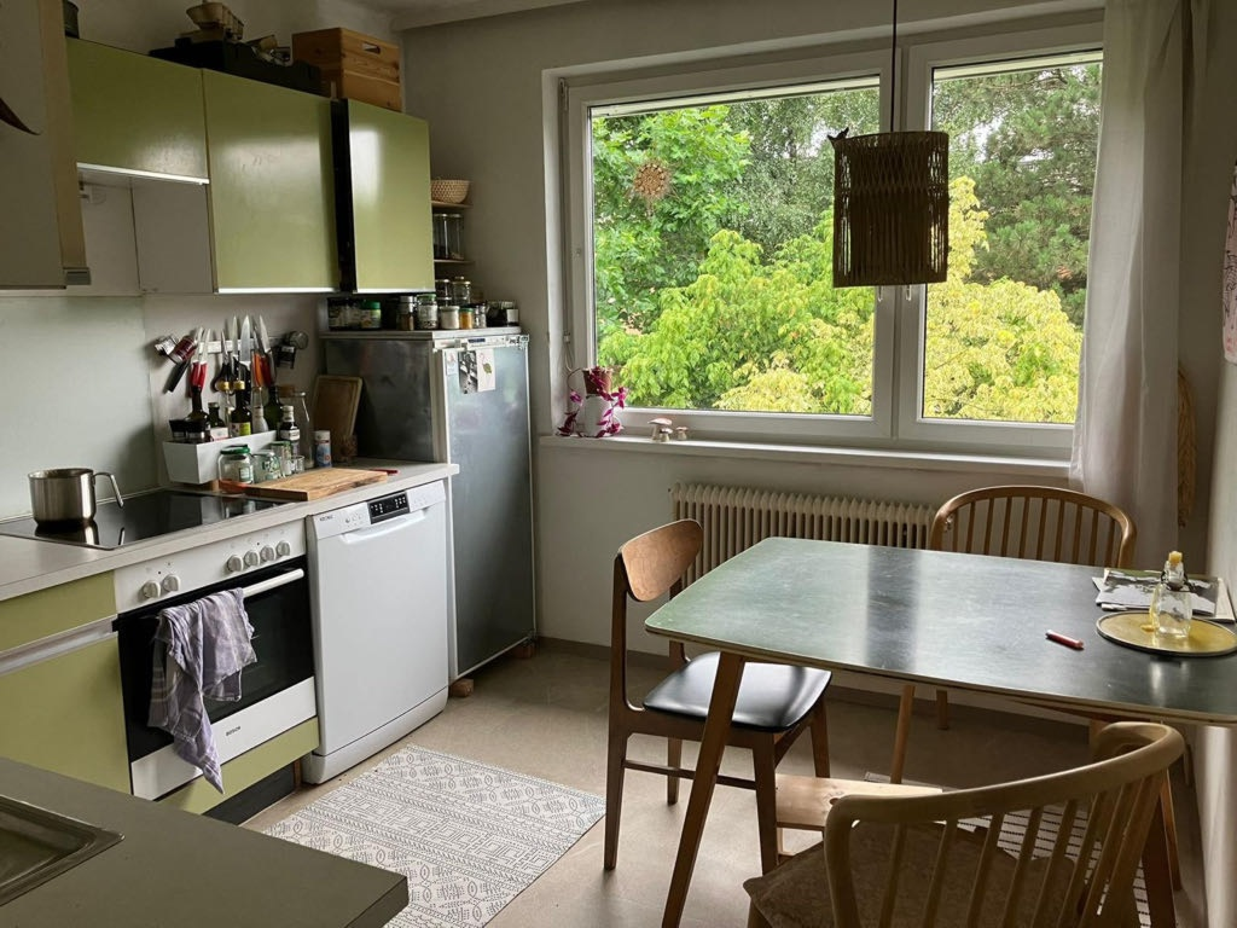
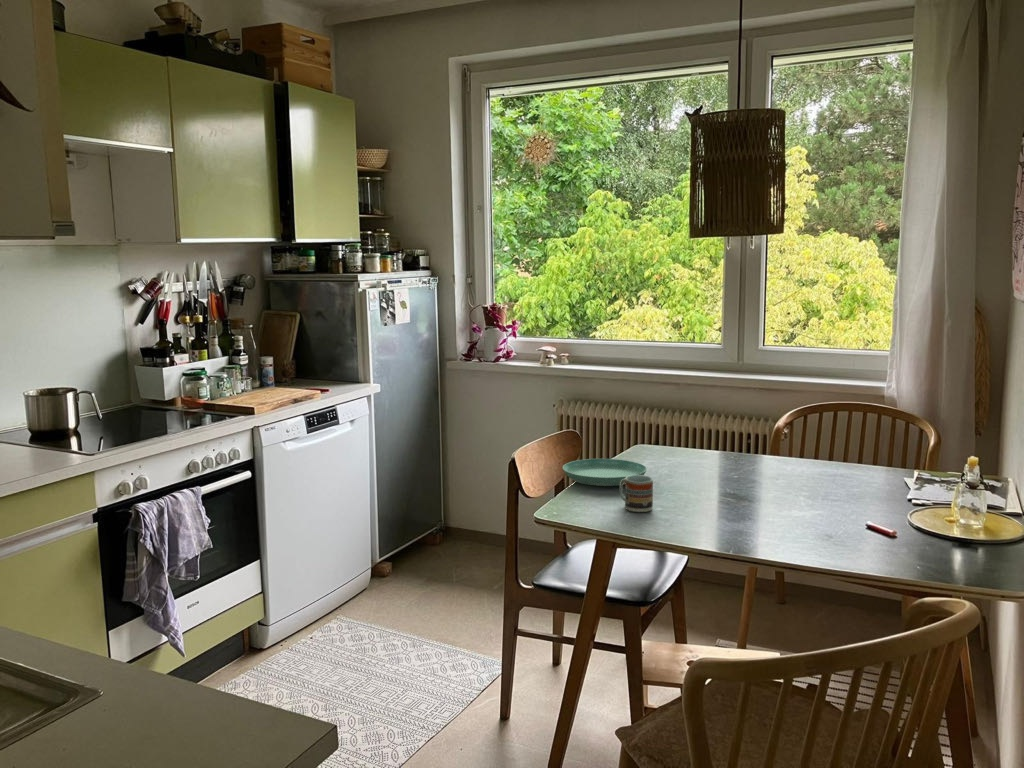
+ saucer [562,458,648,487]
+ cup [618,475,654,513]
